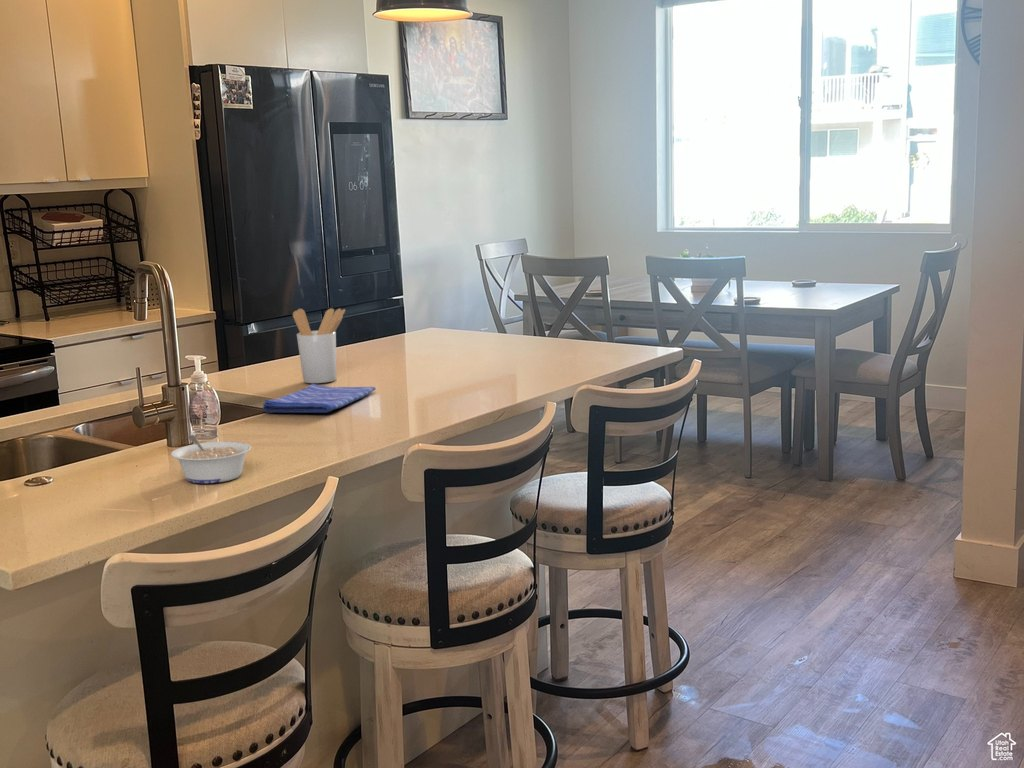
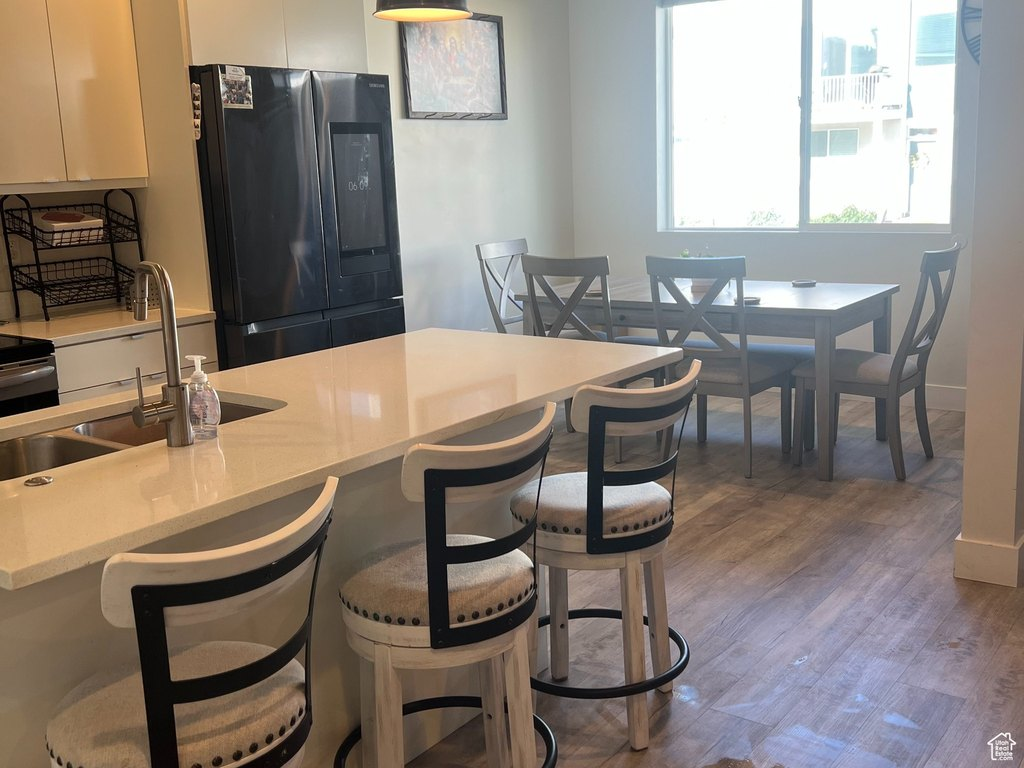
- legume [170,434,252,484]
- dish towel [261,383,377,414]
- utensil holder [292,308,346,384]
